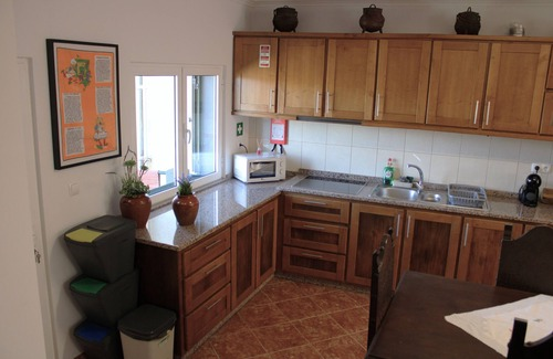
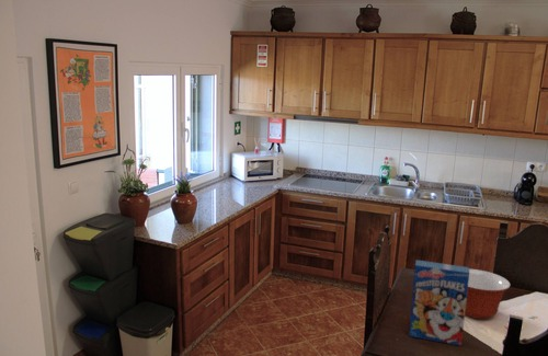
+ cereal box [408,259,470,347]
+ mixing bowl [465,268,512,320]
